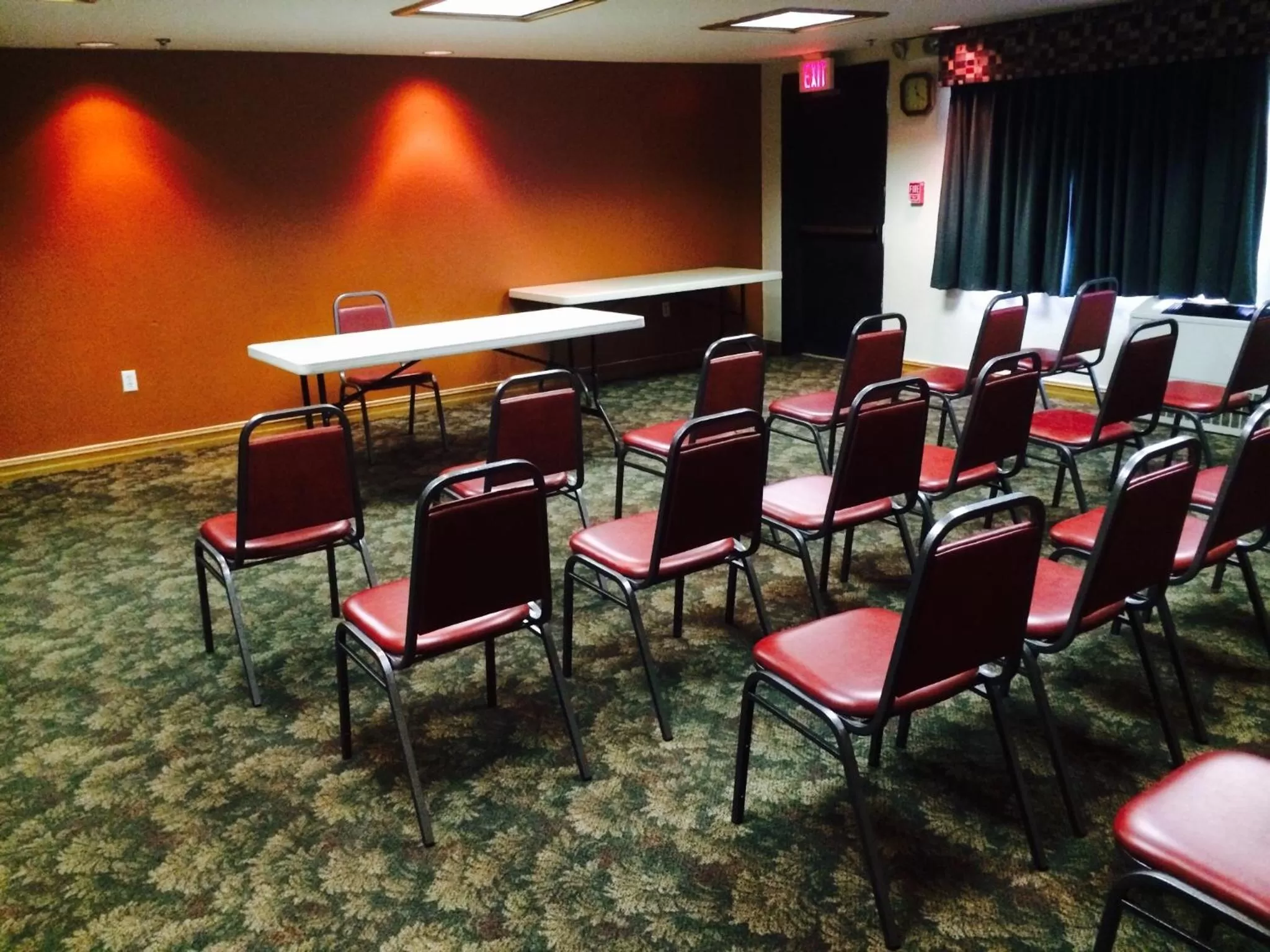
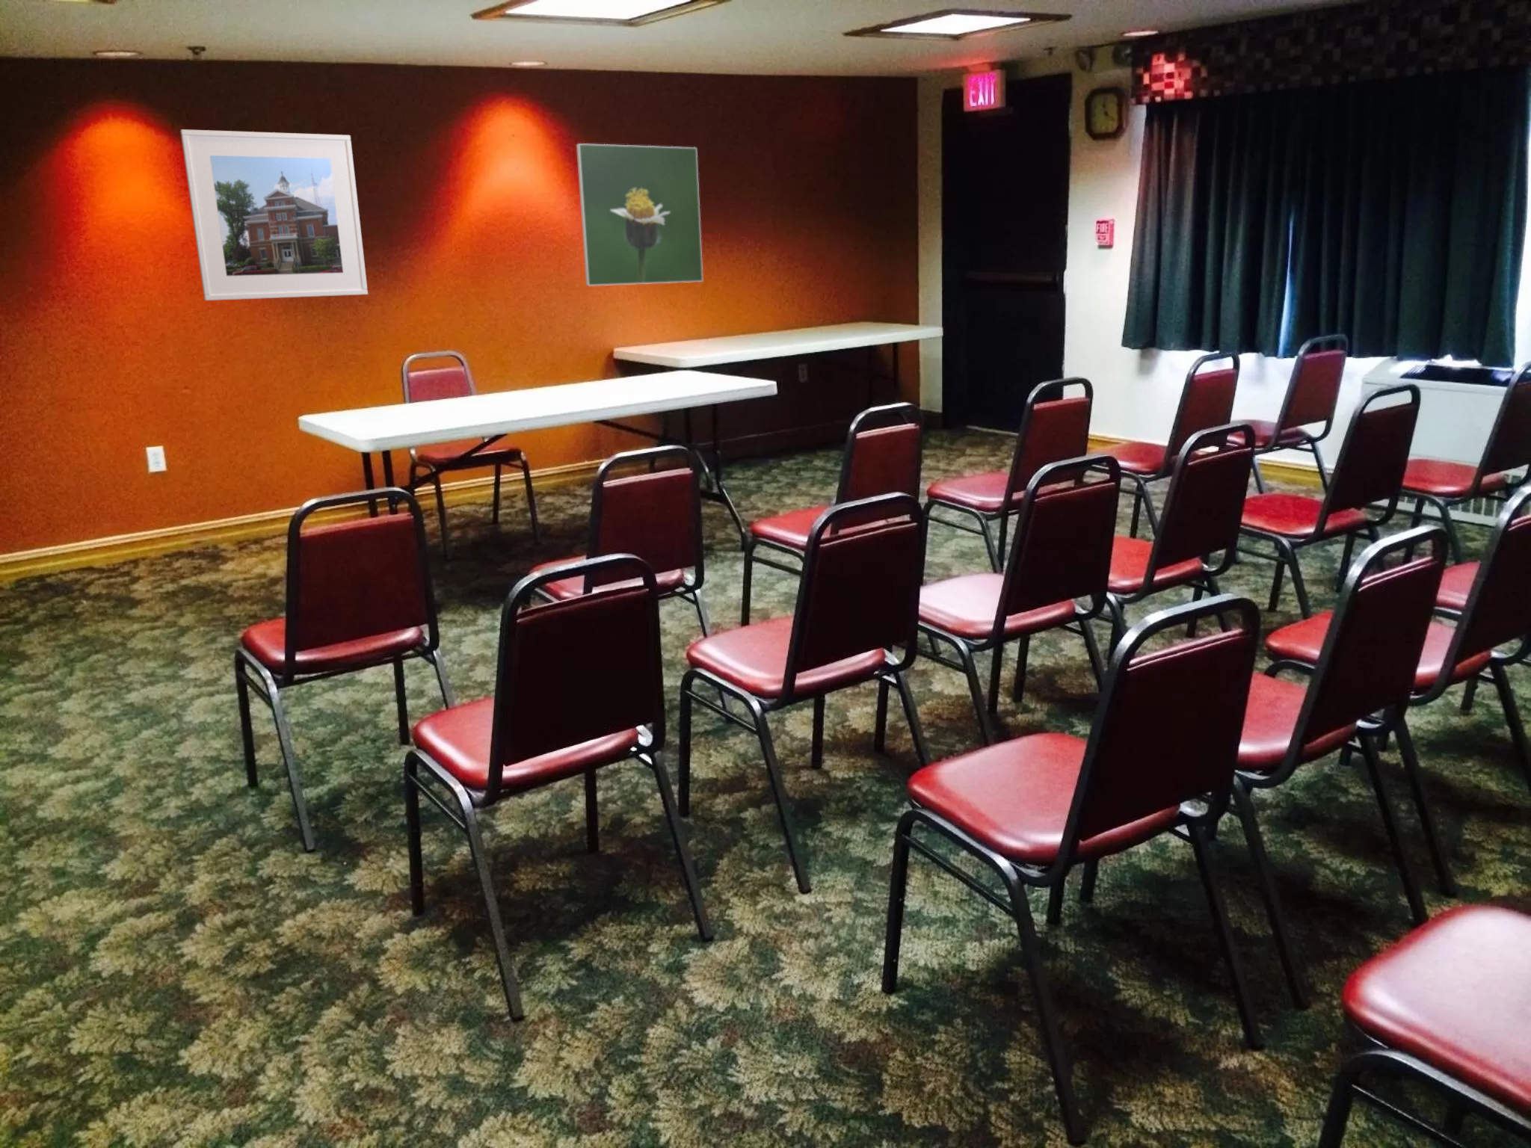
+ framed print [180,129,369,301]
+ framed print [575,142,704,286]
